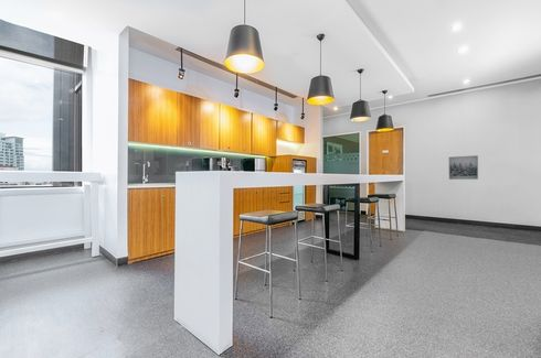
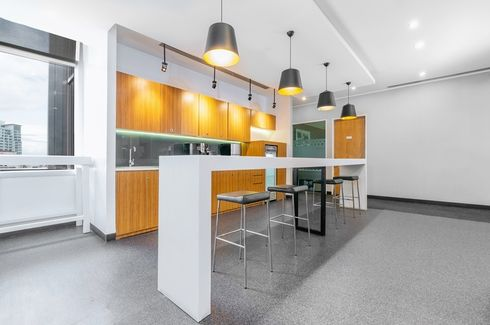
- wall art [448,154,479,181]
